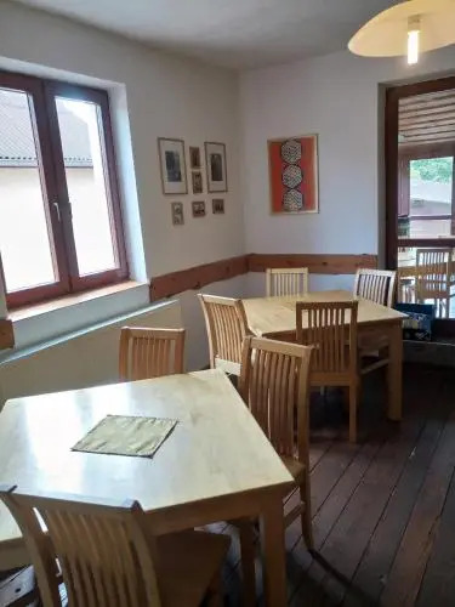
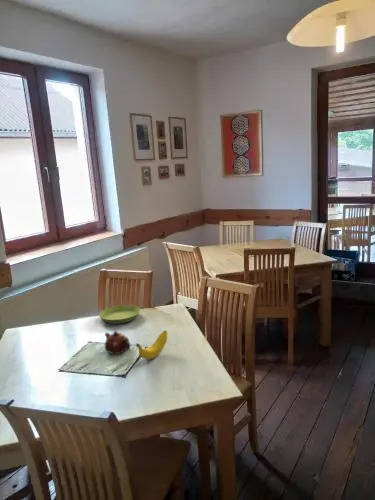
+ teapot [104,330,131,355]
+ banana [135,329,168,360]
+ saucer [98,304,141,325]
